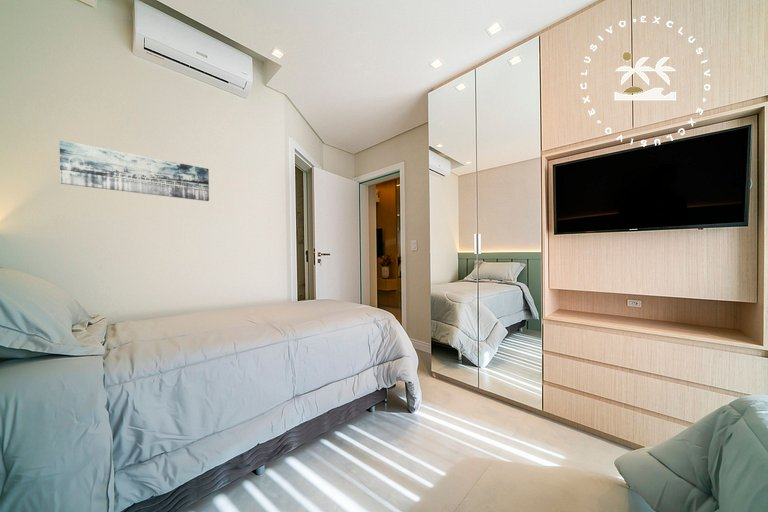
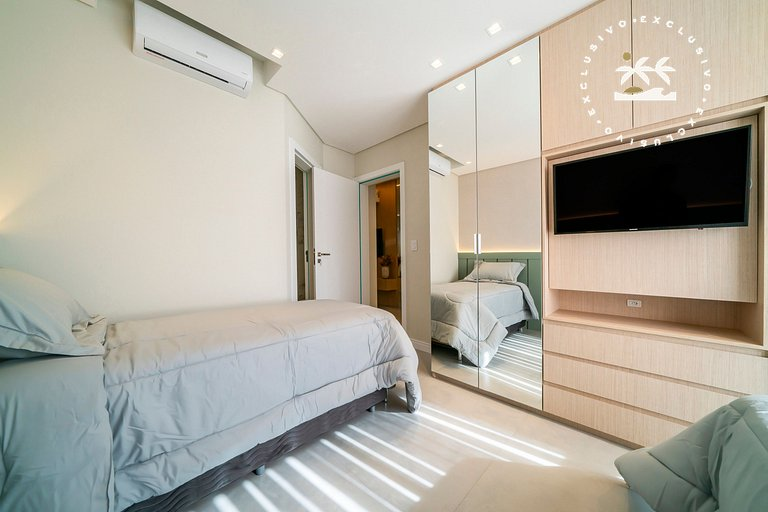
- wall art [59,139,210,202]
